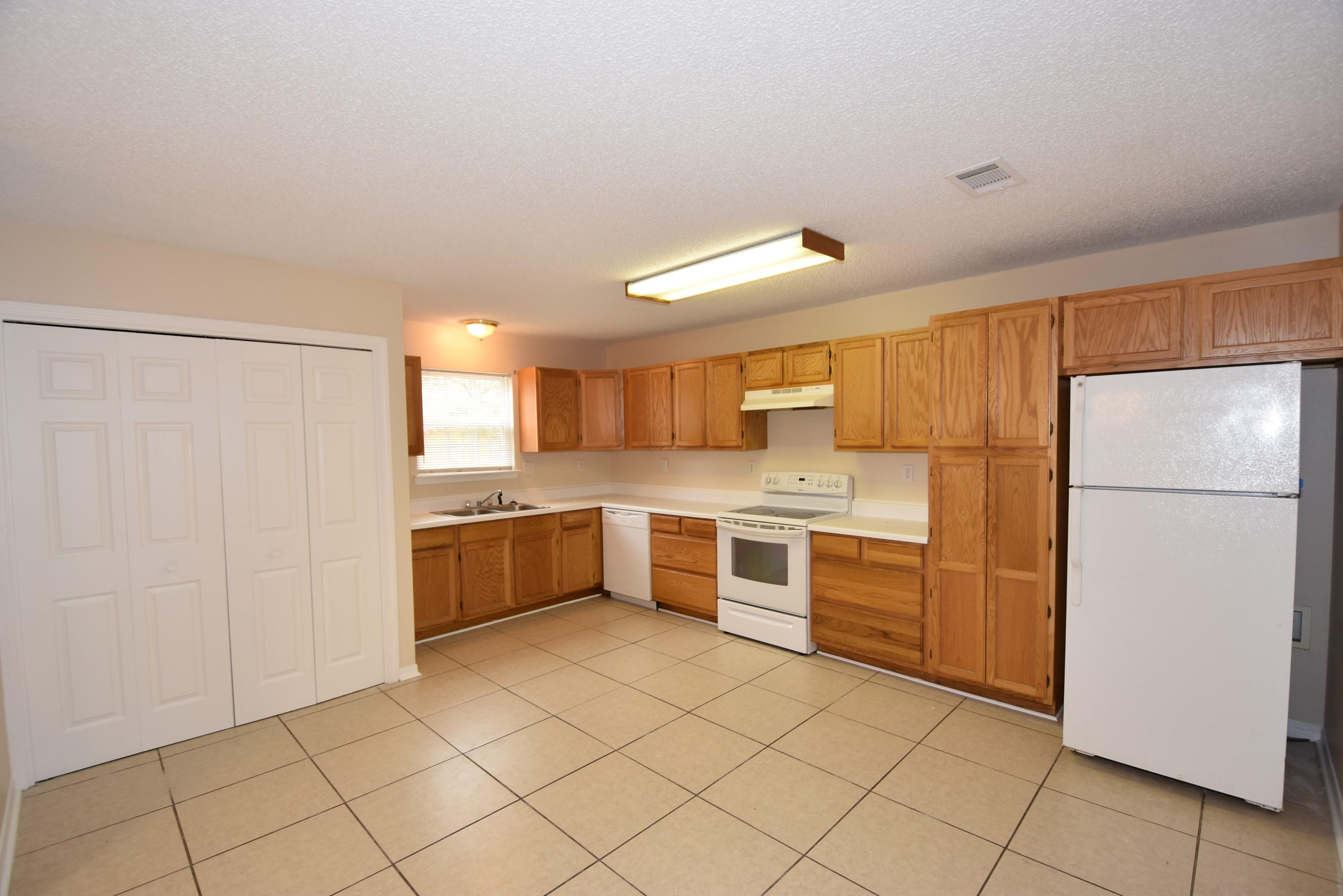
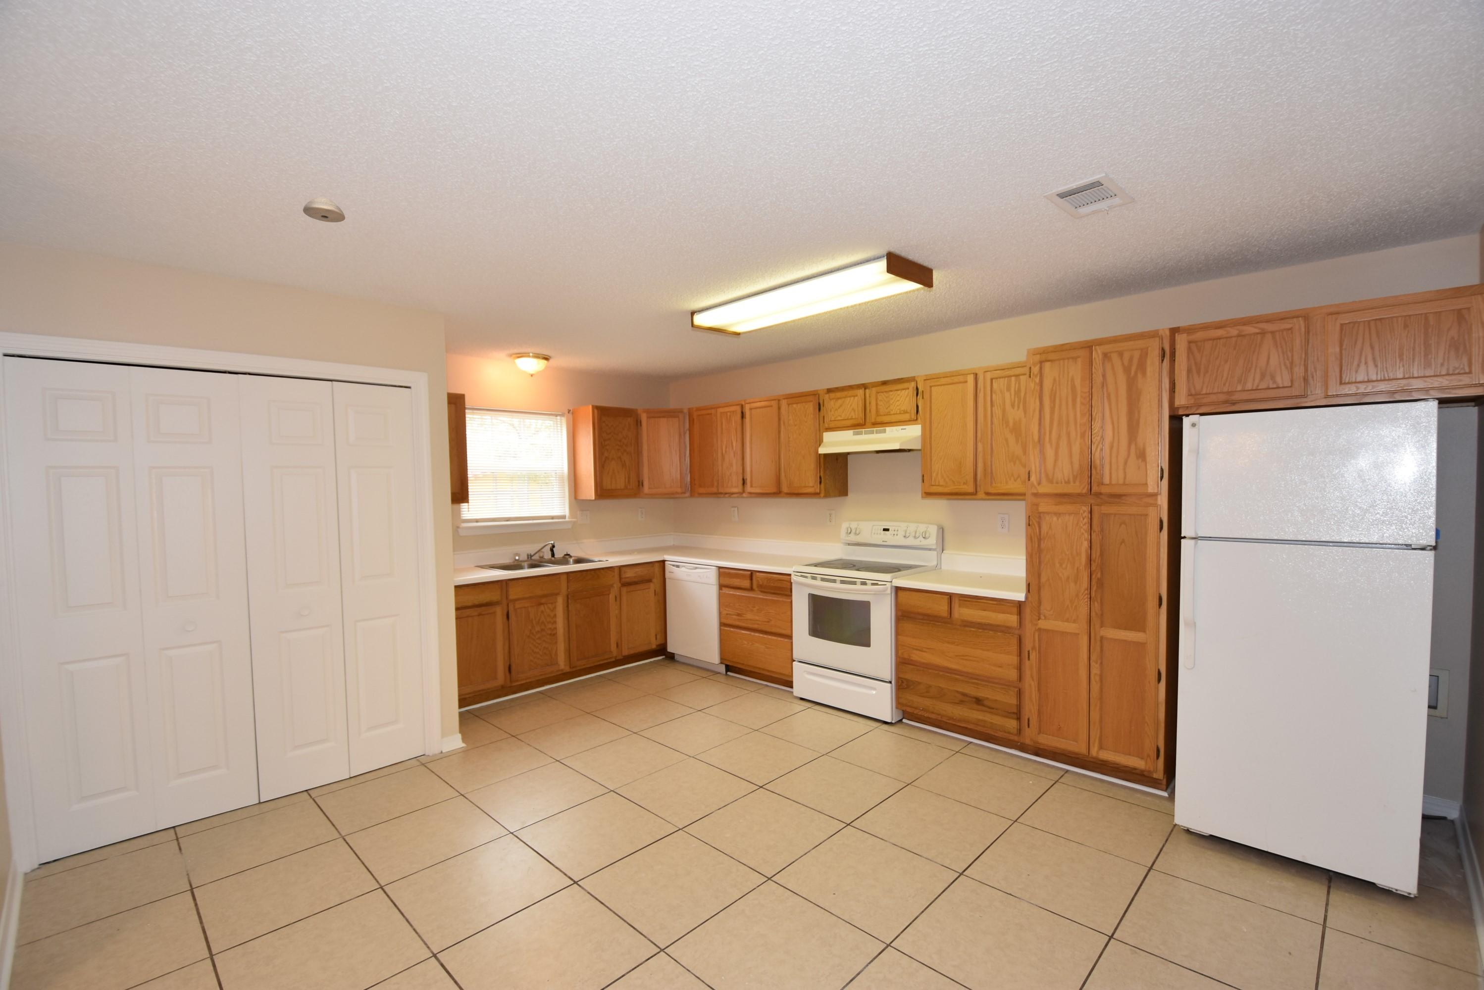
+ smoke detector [303,197,346,223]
